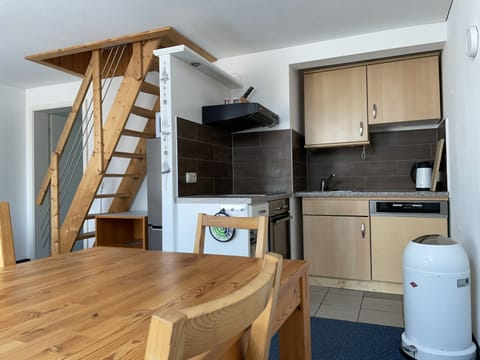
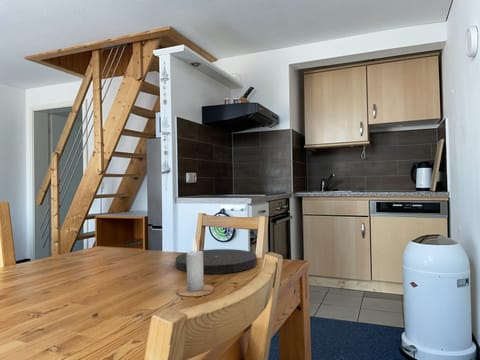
+ candle [175,236,215,298]
+ plate [174,248,258,275]
